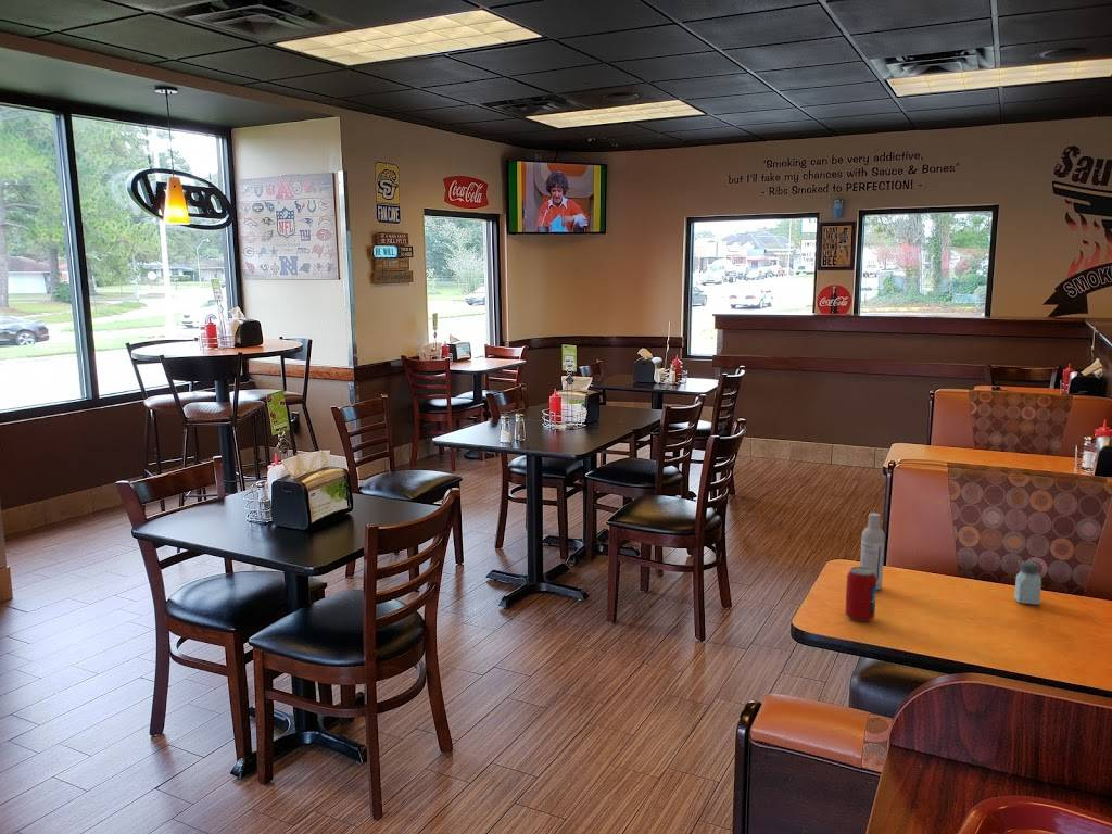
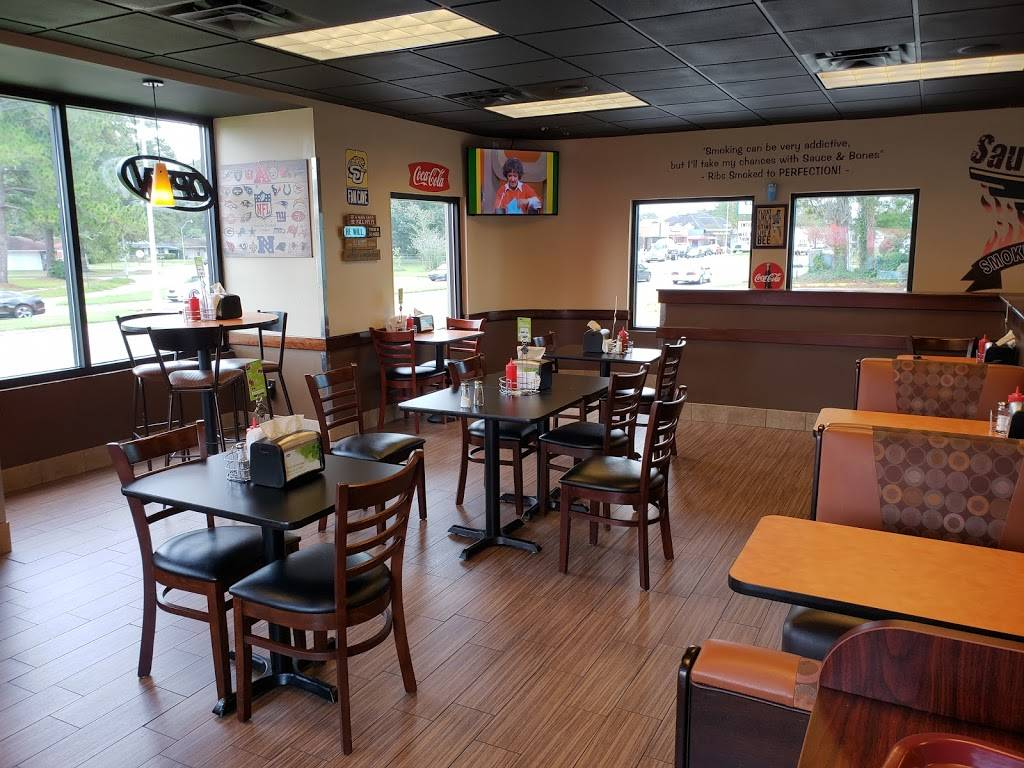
- bottle [859,511,886,591]
- saltshaker [1013,560,1042,606]
- beverage can [844,566,877,622]
